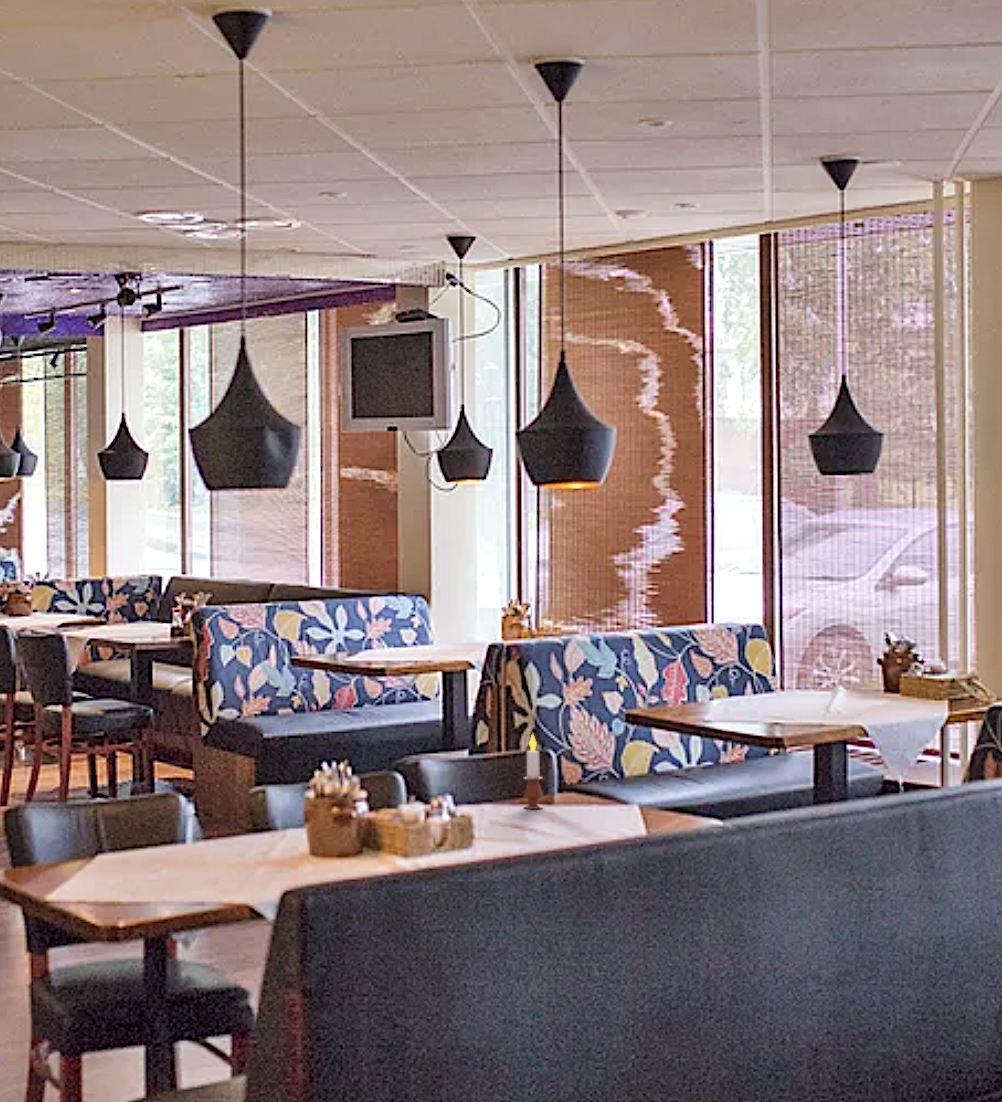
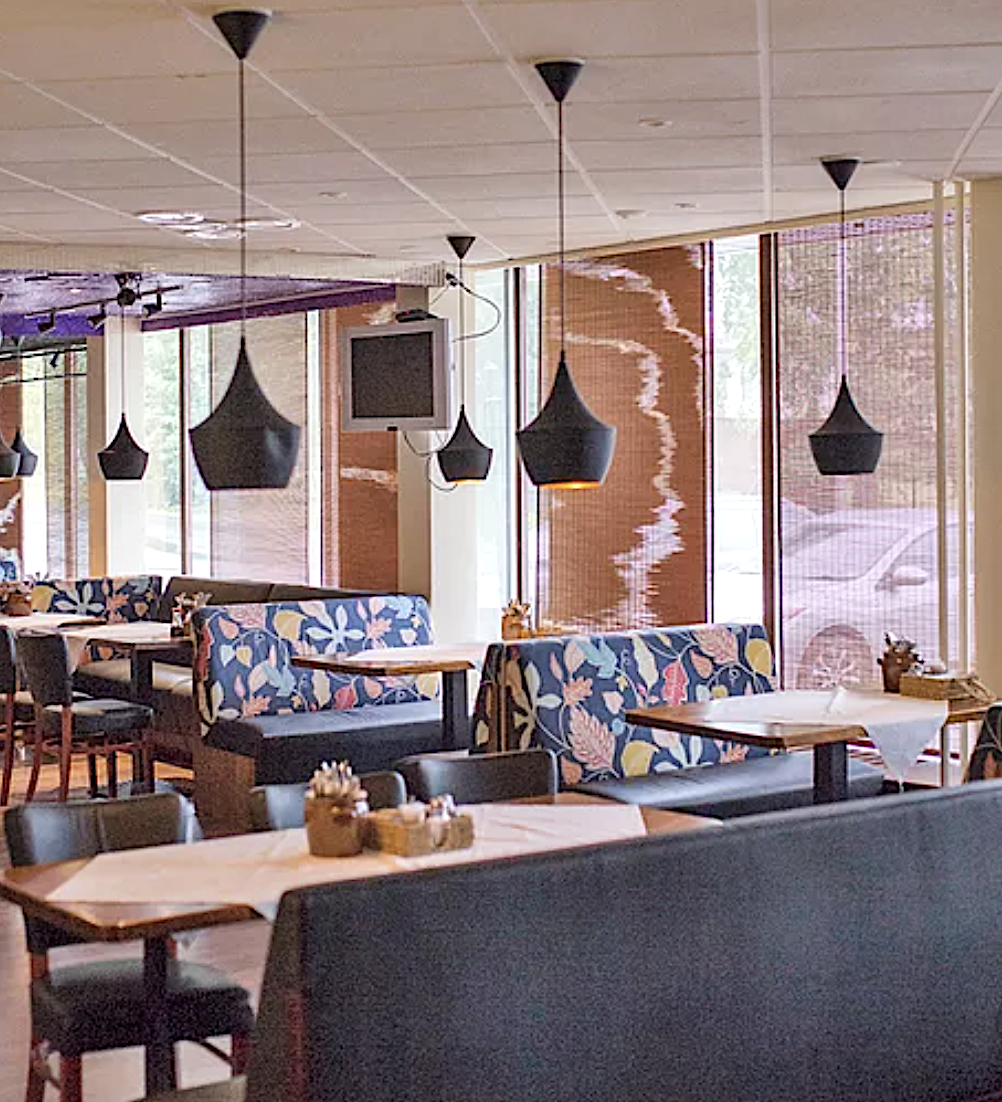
- candle [523,732,545,810]
